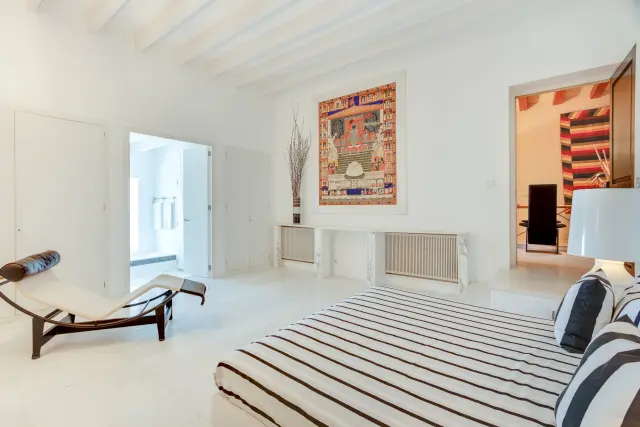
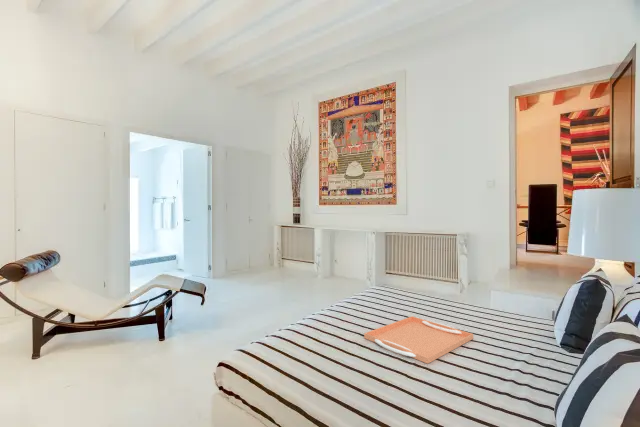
+ serving tray [363,315,474,364]
